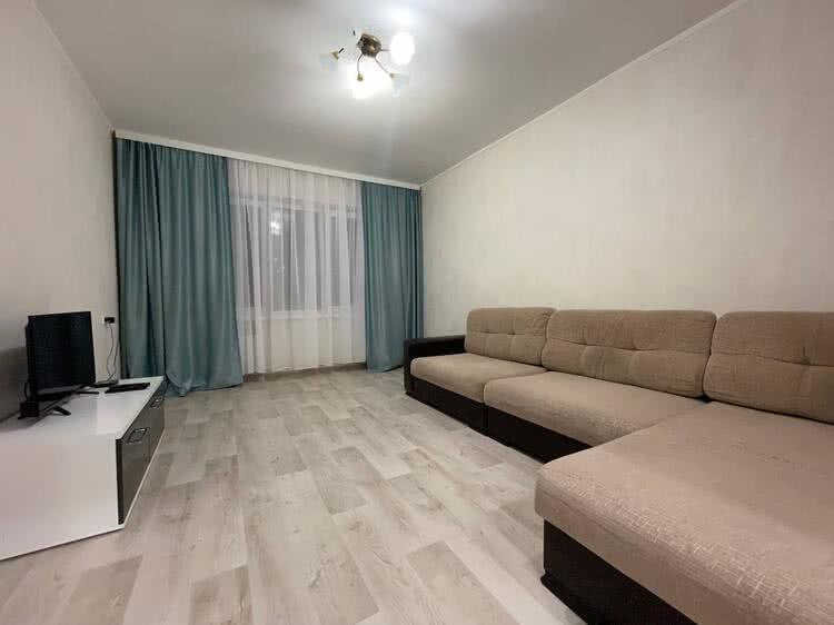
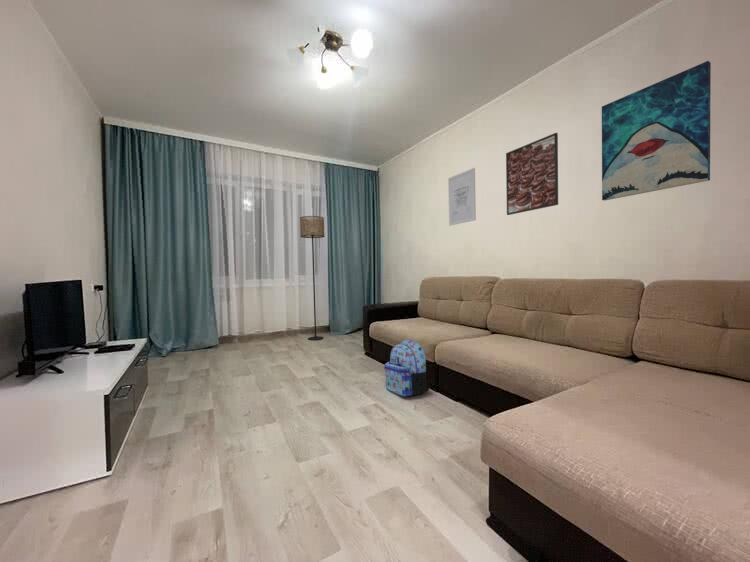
+ backpack [383,339,430,397]
+ wall art [601,60,712,201]
+ floor lamp [299,215,325,341]
+ wall art [447,167,477,227]
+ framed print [505,132,559,216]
